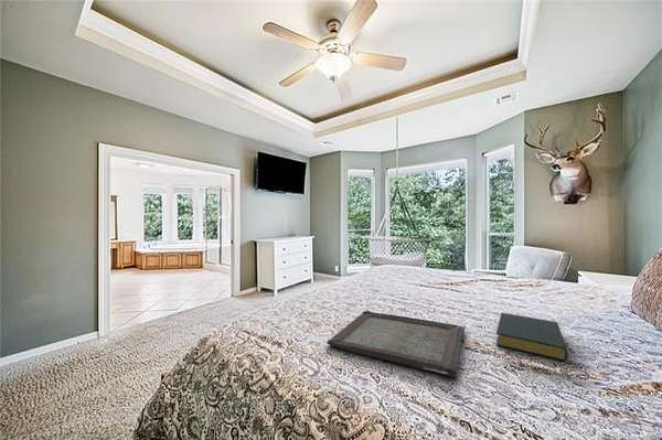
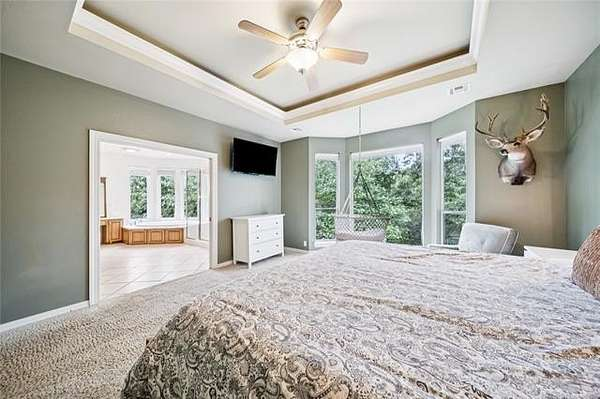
- hardback book [495,312,568,363]
- serving tray [327,310,466,378]
